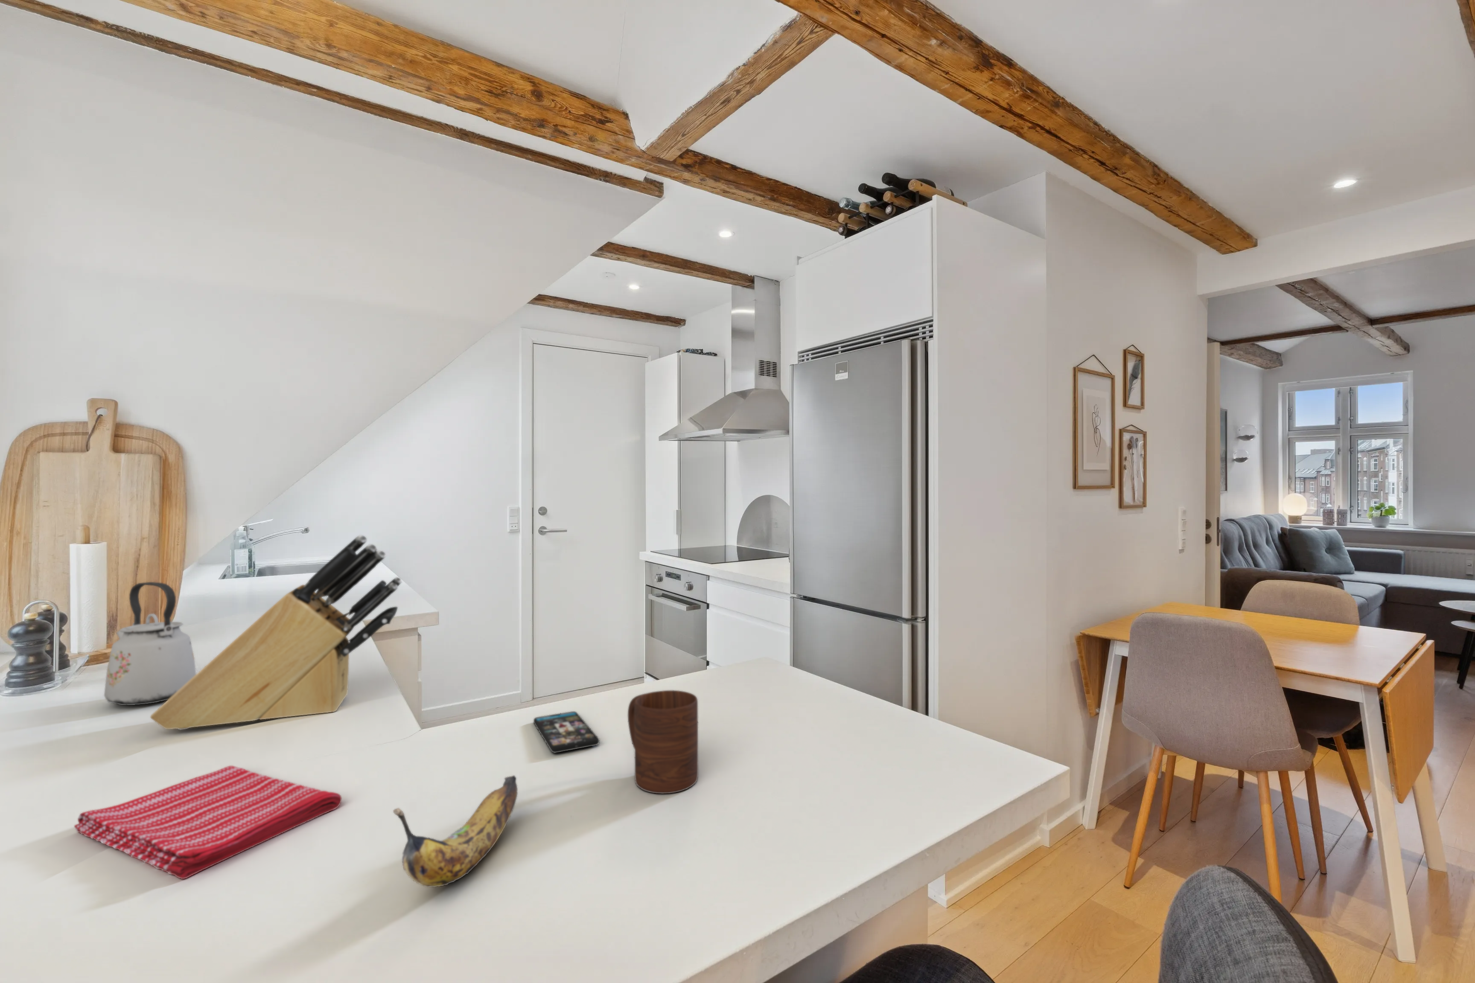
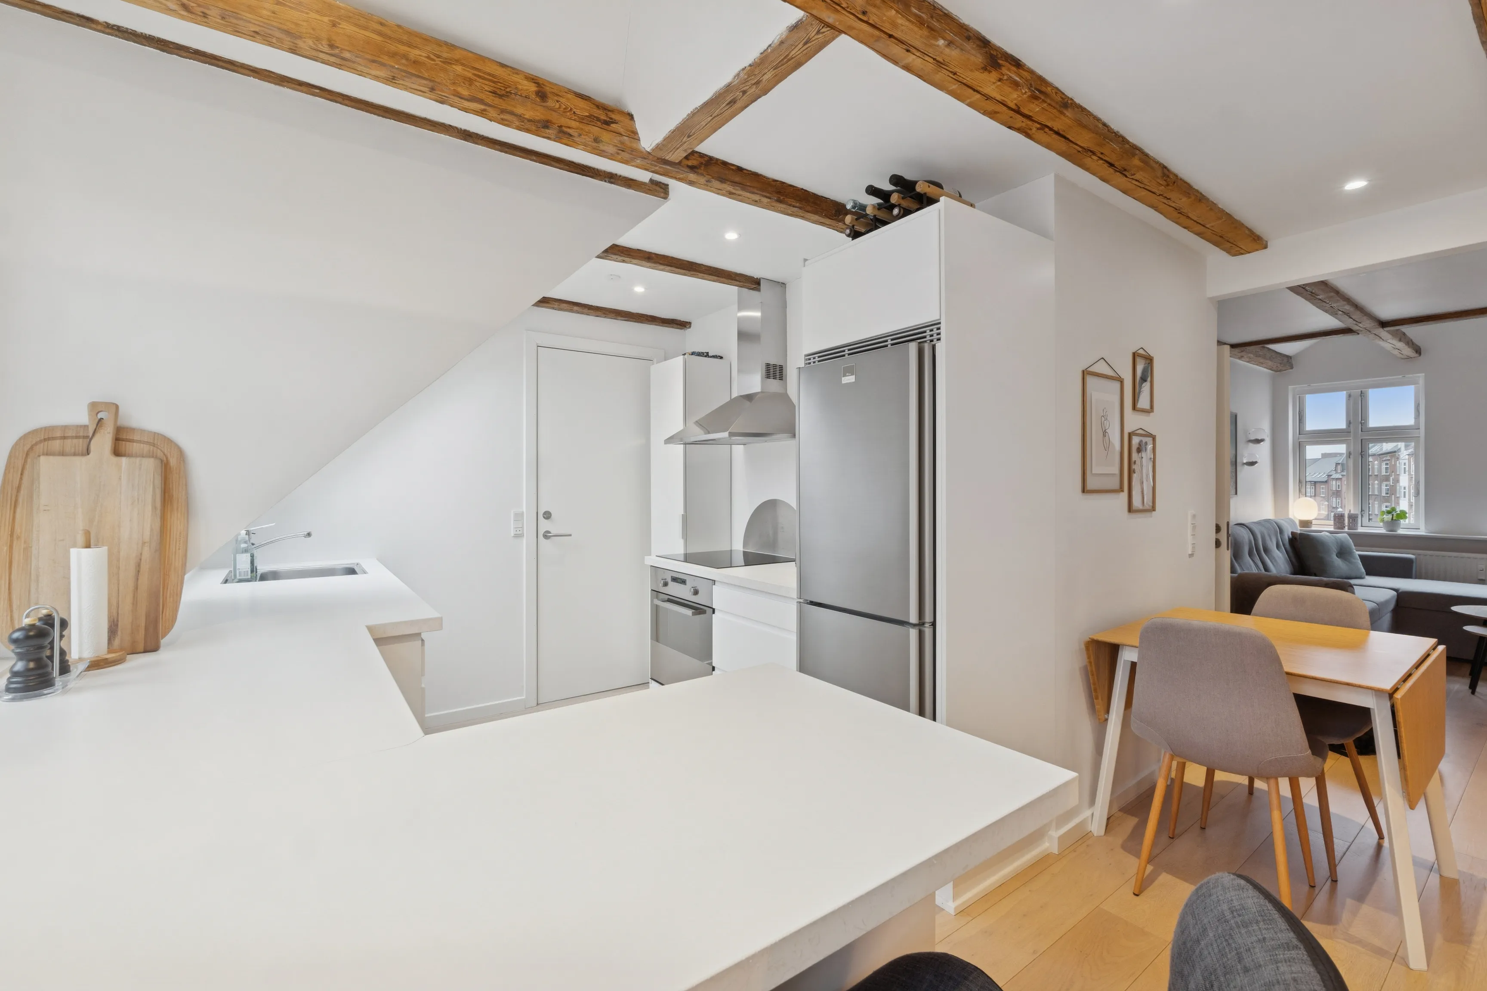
- kettle [103,581,196,705]
- smartphone [533,711,599,754]
- dish towel [74,765,342,880]
- cup [628,690,699,794]
- knife block [150,534,403,731]
- banana [393,775,518,888]
